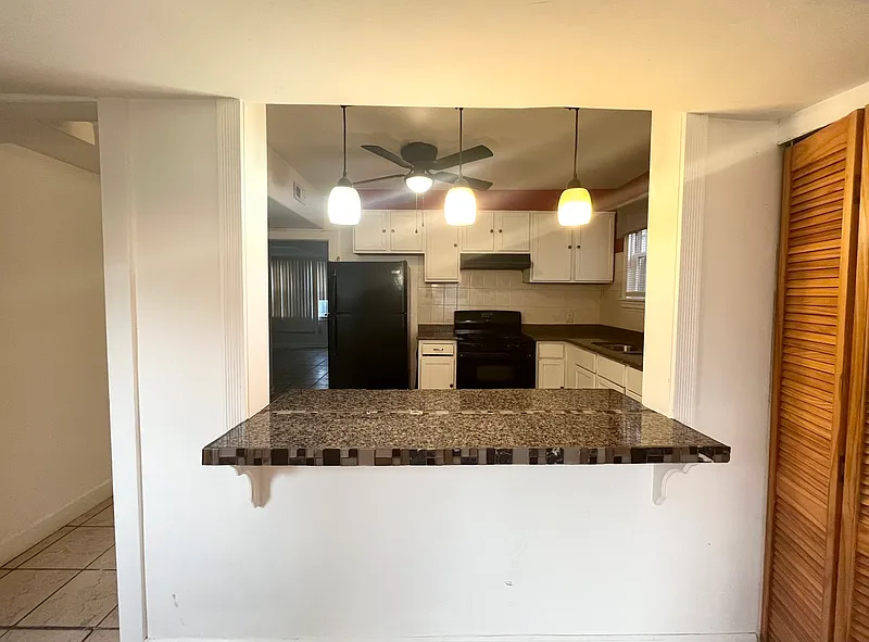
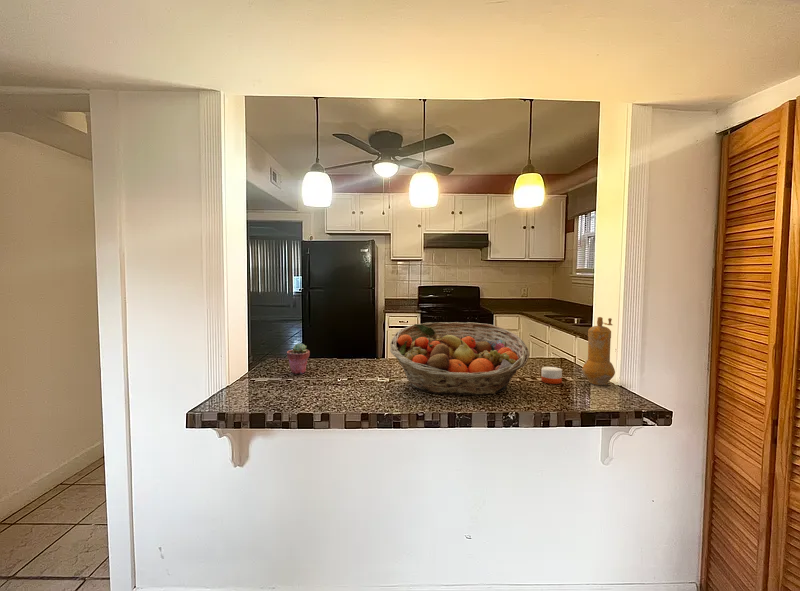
+ potted succulent [286,342,311,375]
+ pepper mill [581,316,616,386]
+ fruit basket [389,321,530,396]
+ candle [540,366,563,385]
